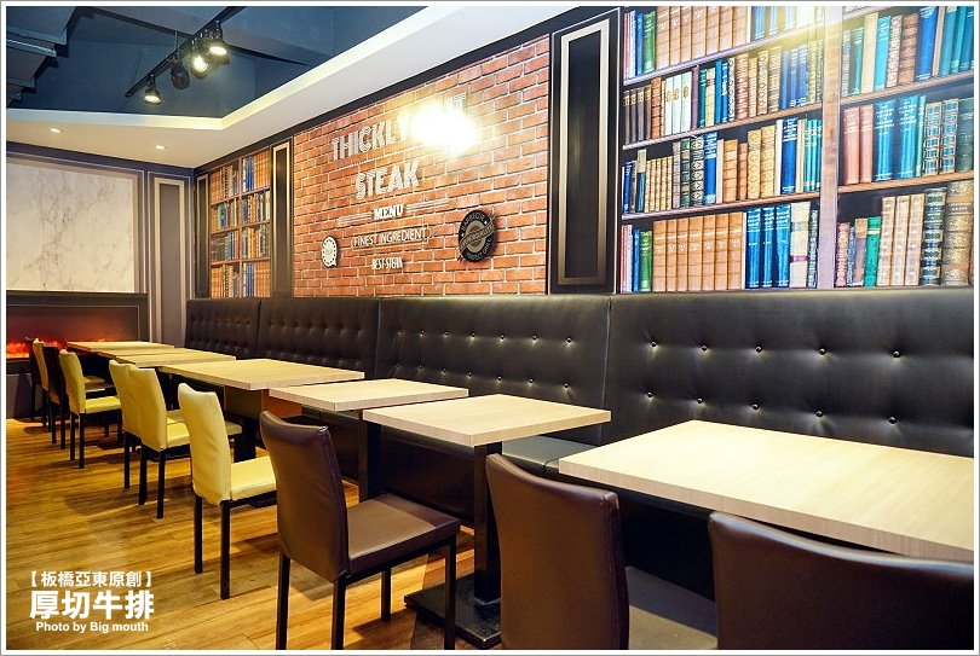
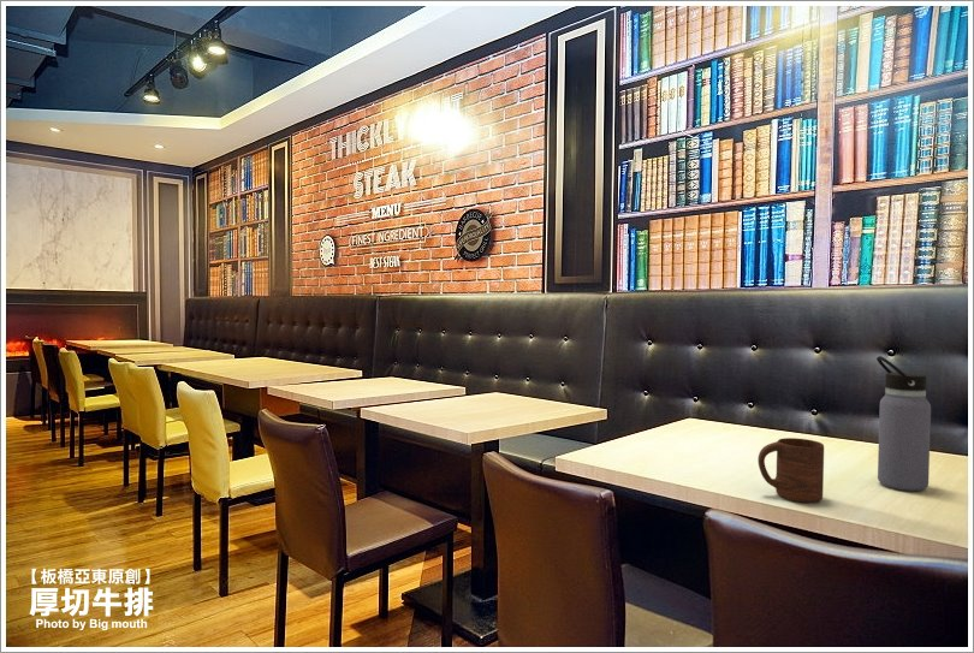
+ cup [756,437,825,503]
+ water bottle [875,355,932,492]
